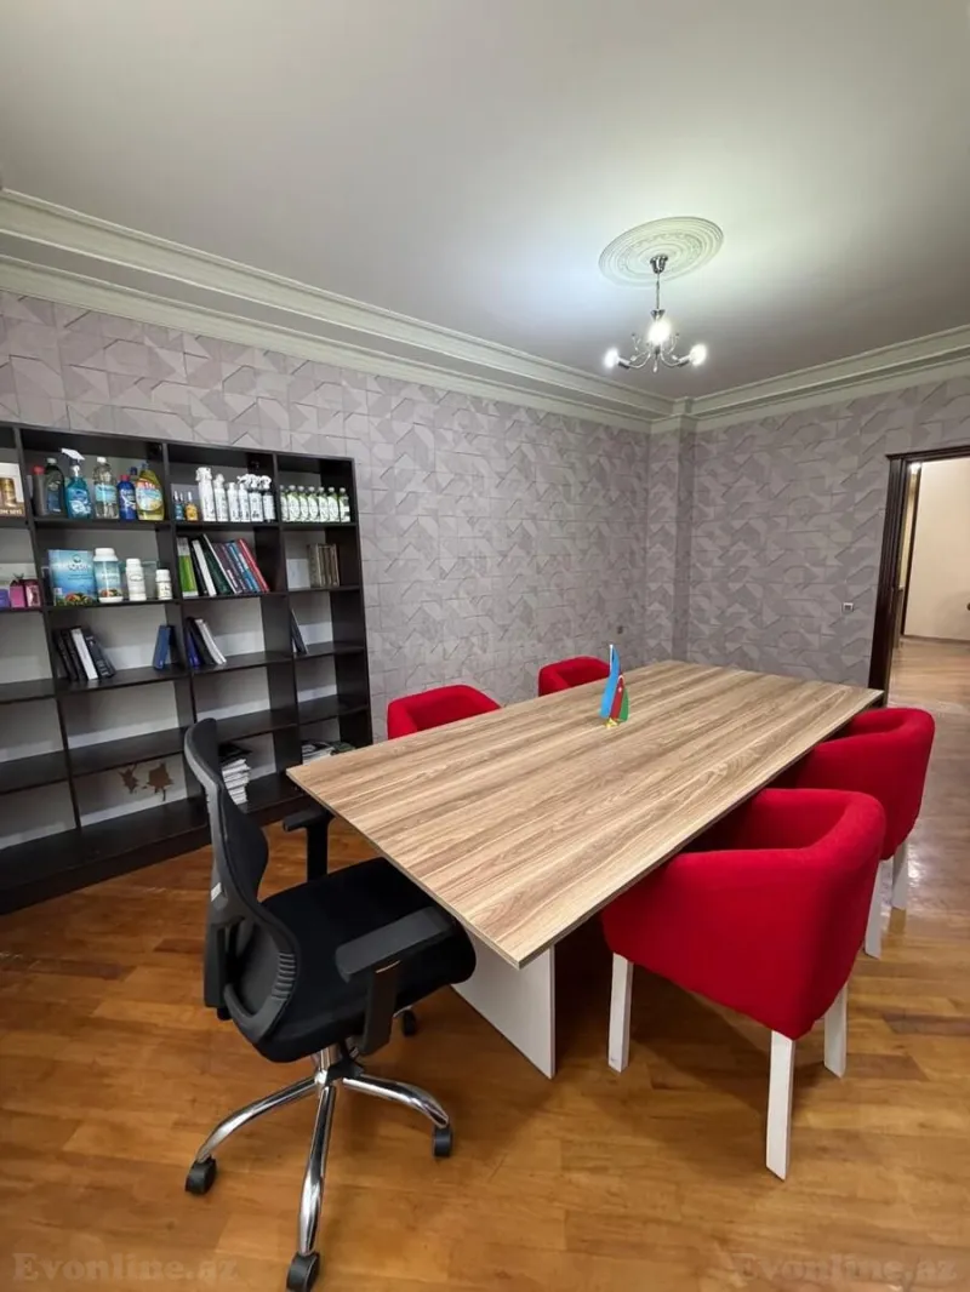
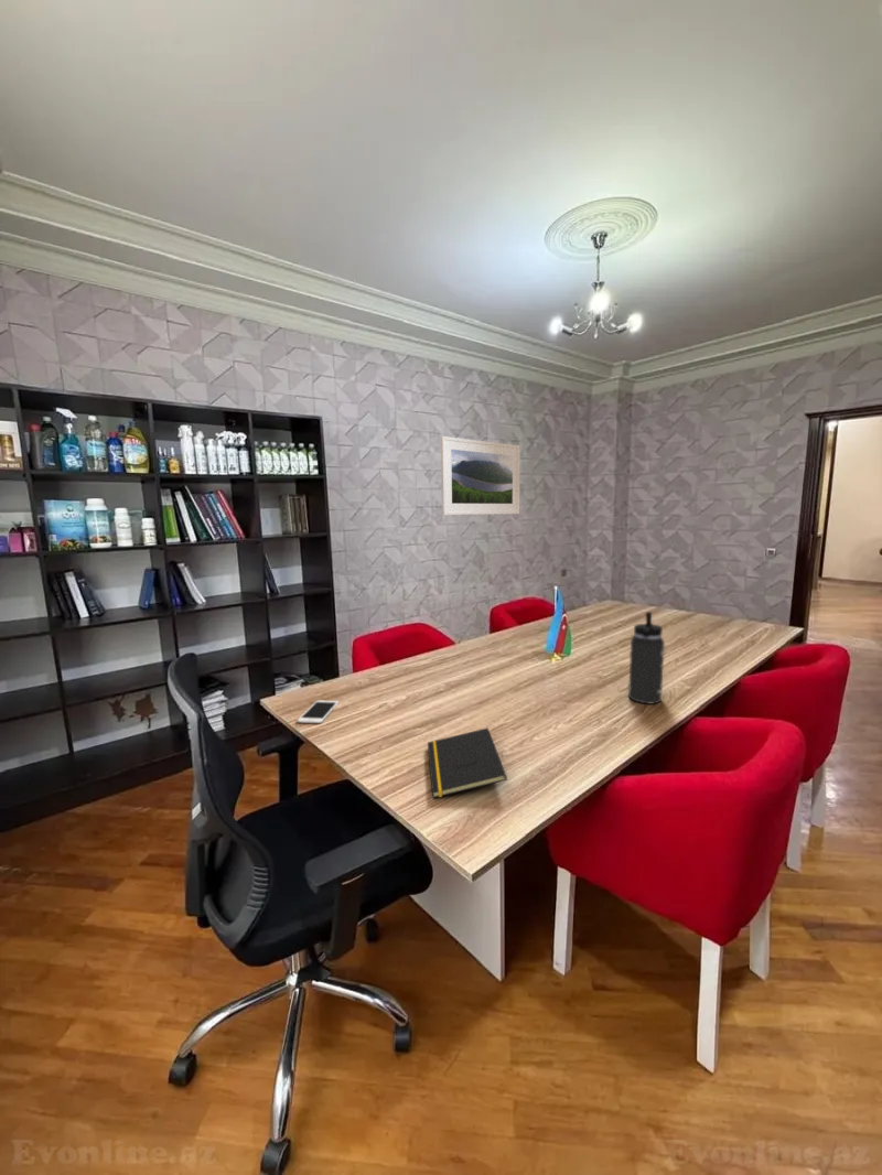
+ notepad [427,726,508,799]
+ thermos bottle [627,611,666,705]
+ cell phone [297,699,340,724]
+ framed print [440,435,521,516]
